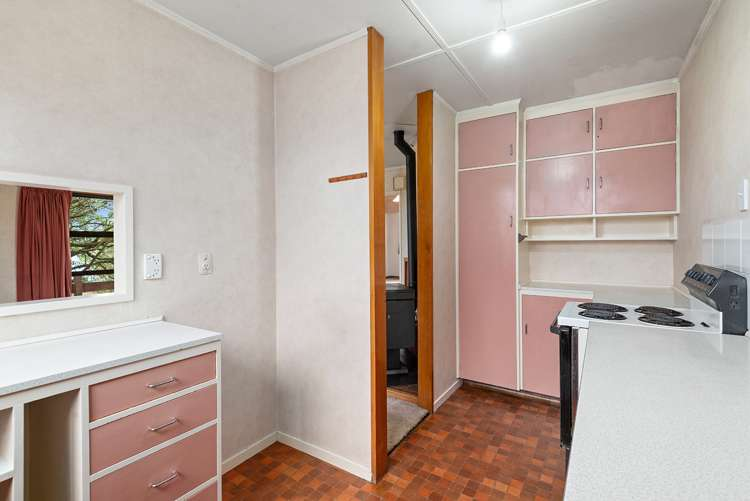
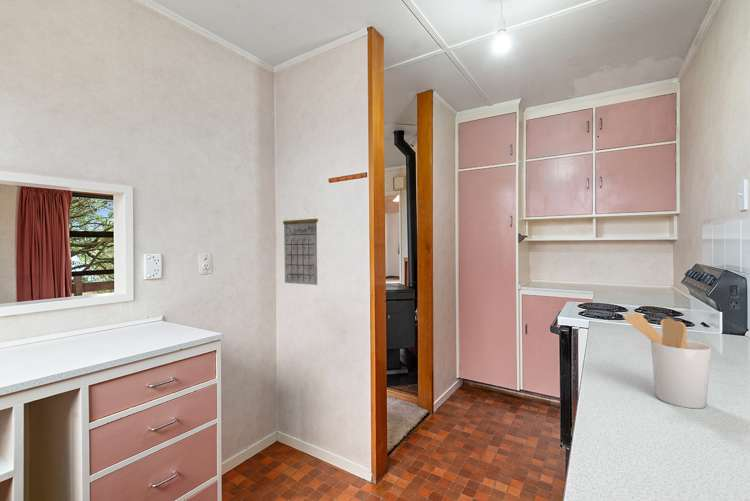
+ utensil holder [621,312,712,409]
+ calendar [282,208,319,286]
